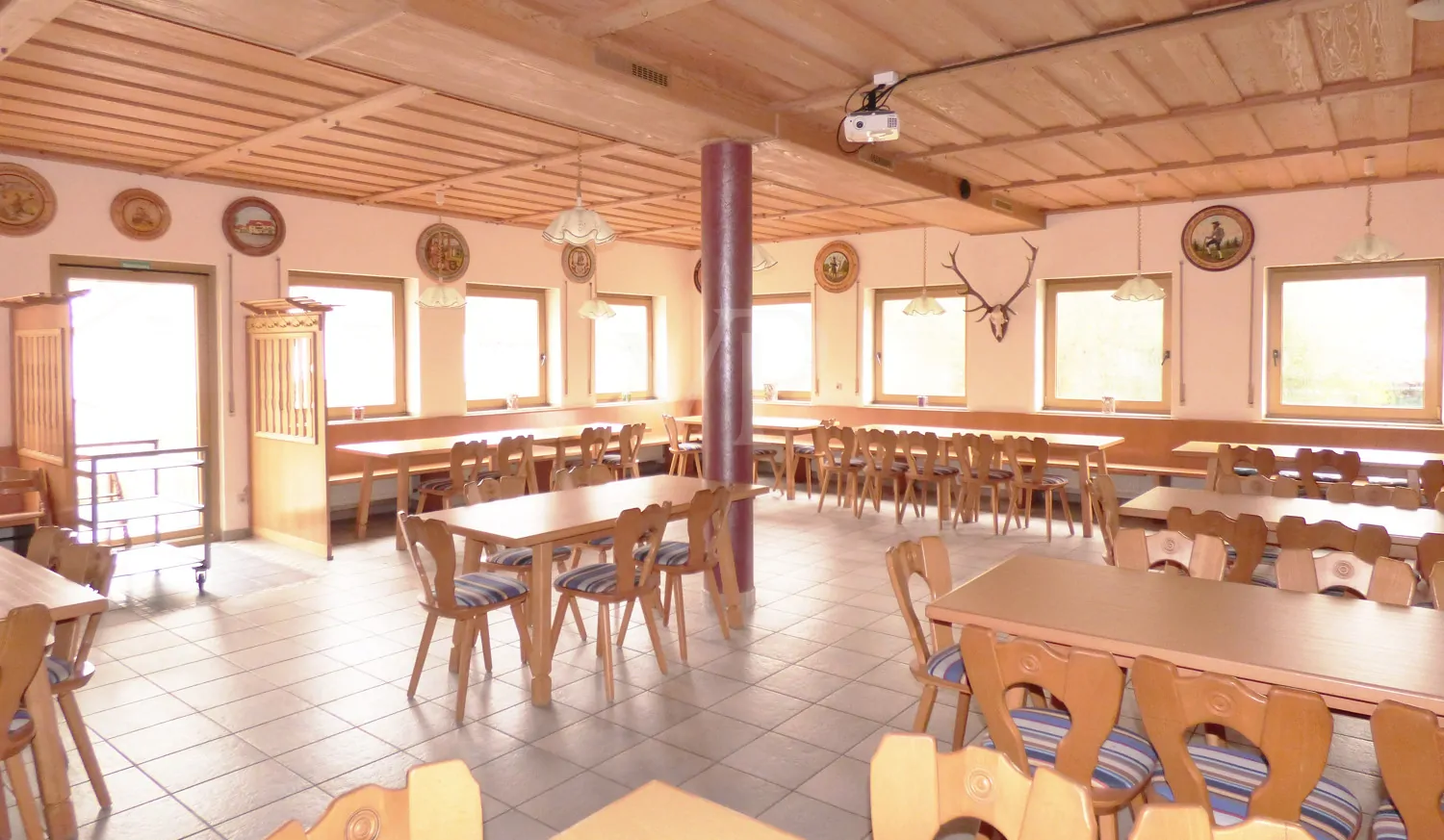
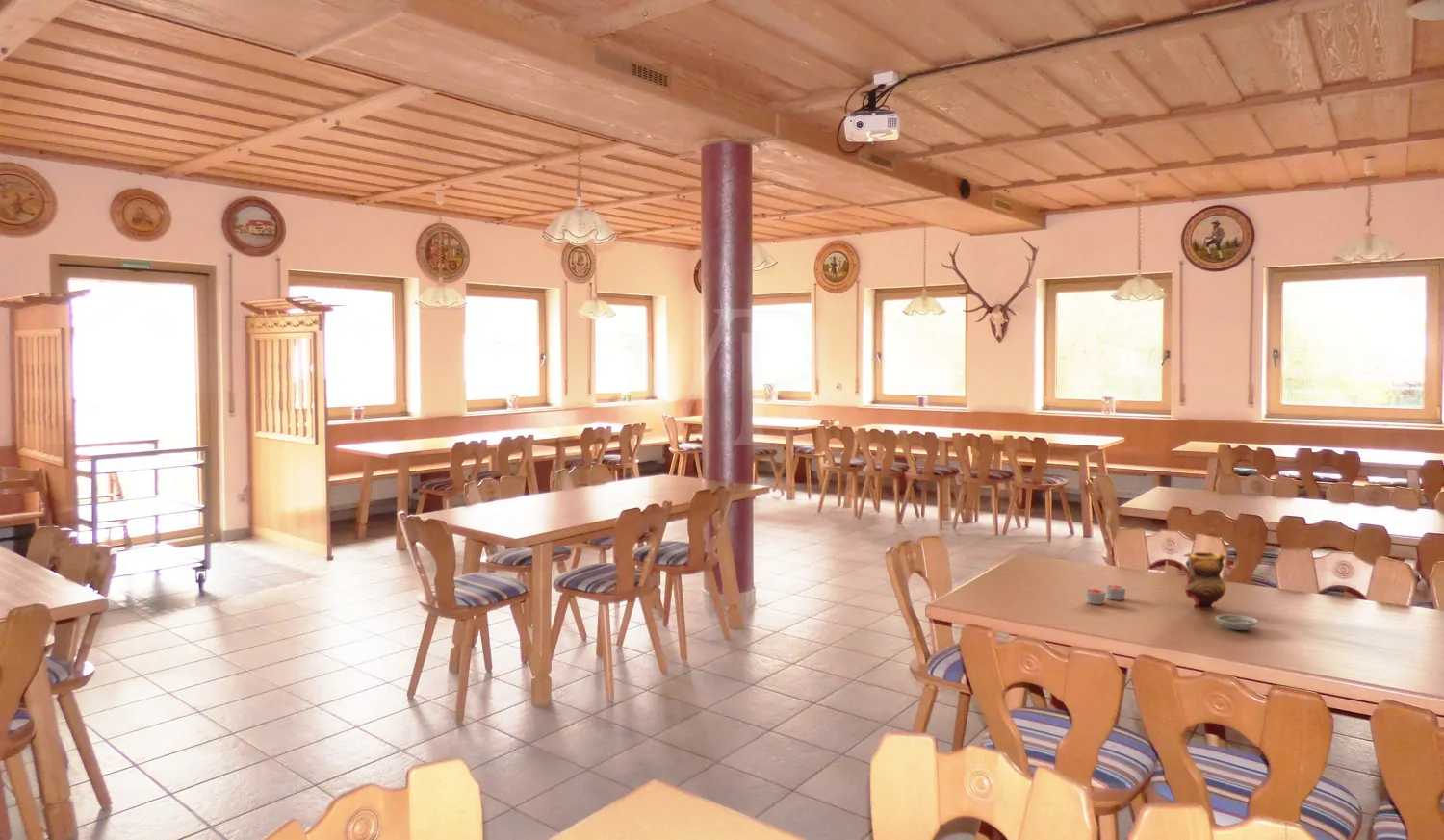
+ candle [1084,584,1126,605]
+ saucer [1215,614,1259,631]
+ teapot [1183,551,1226,611]
